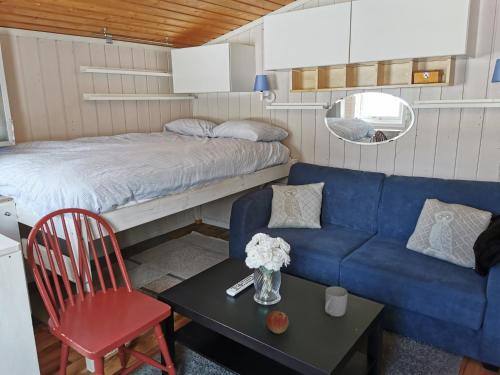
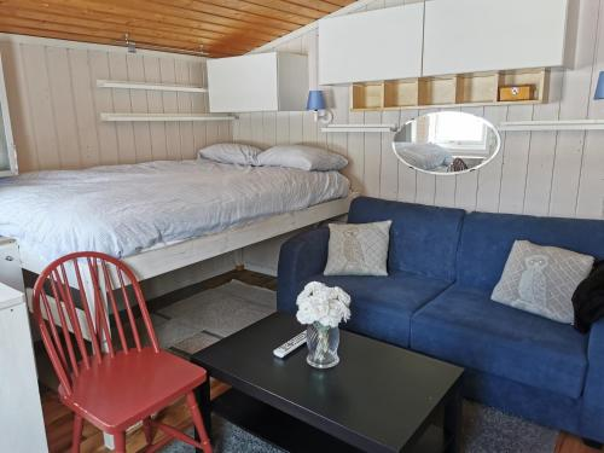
- mug [324,286,348,318]
- apple [266,310,290,335]
